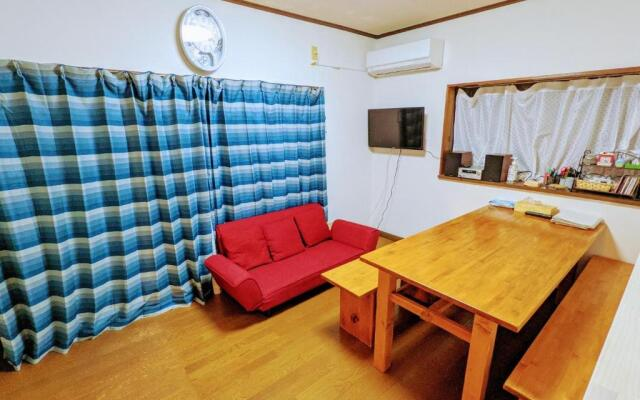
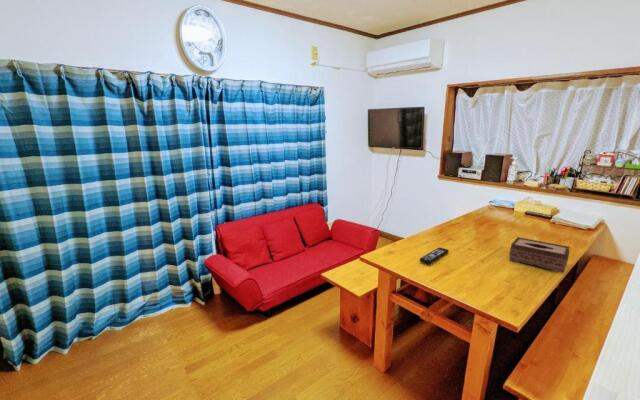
+ tissue box [508,236,571,274]
+ remote control [419,247,450,265]
